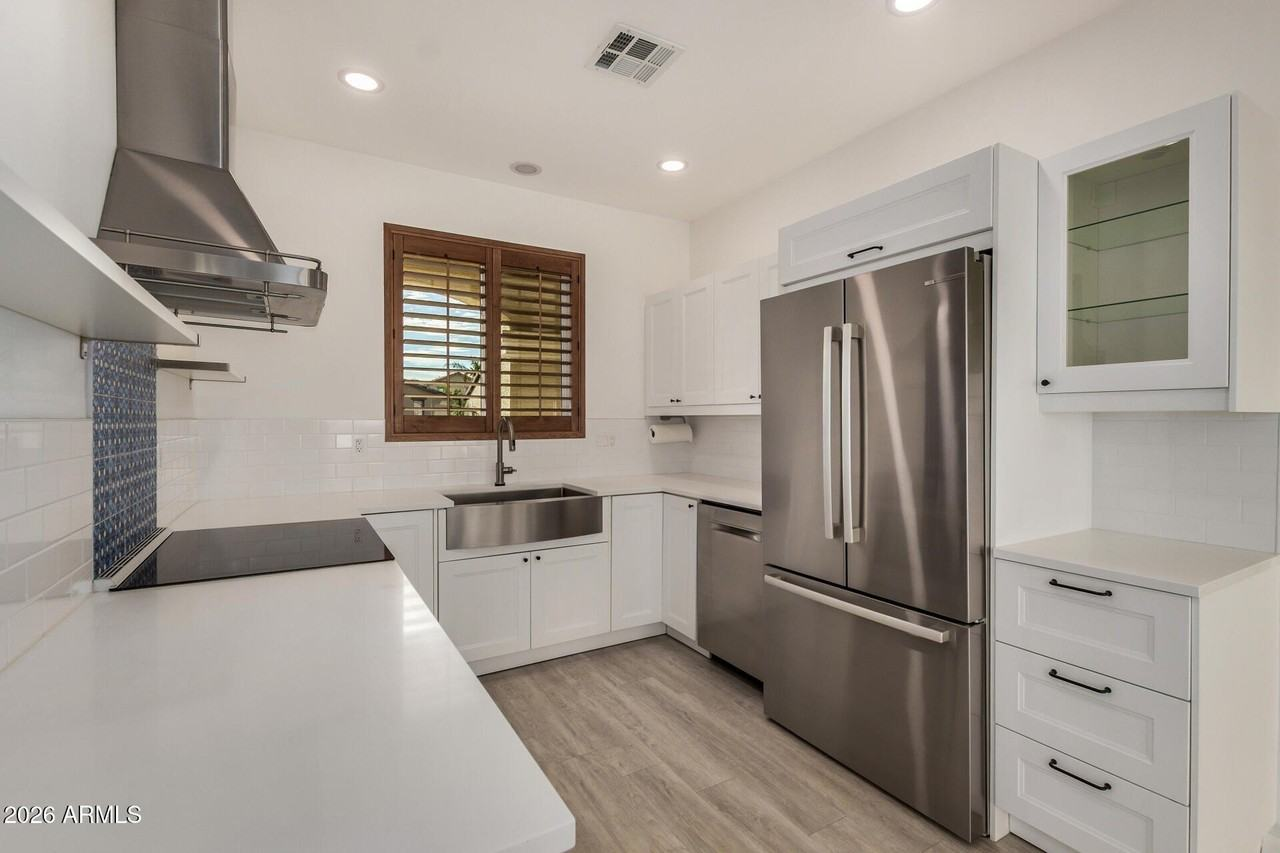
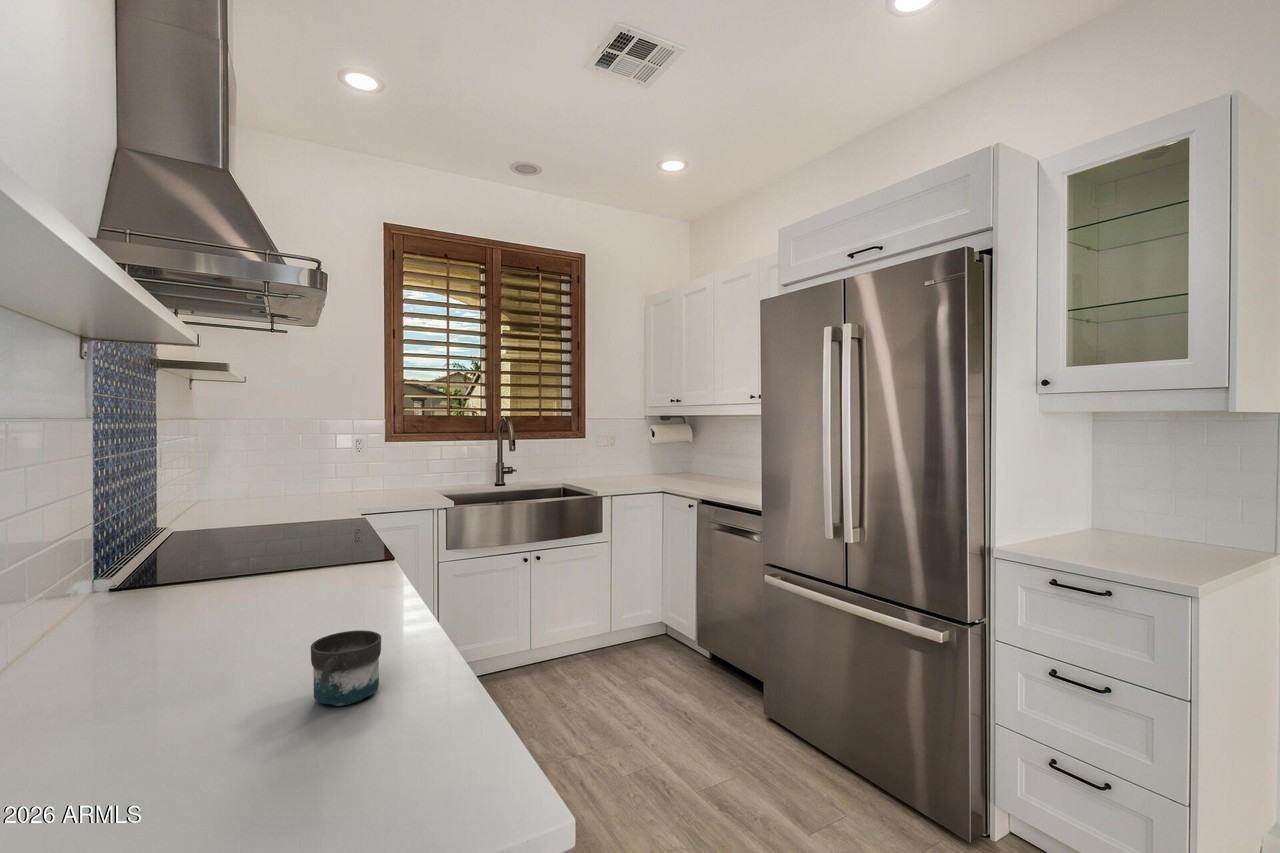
+ mug [310,630,382,707]
